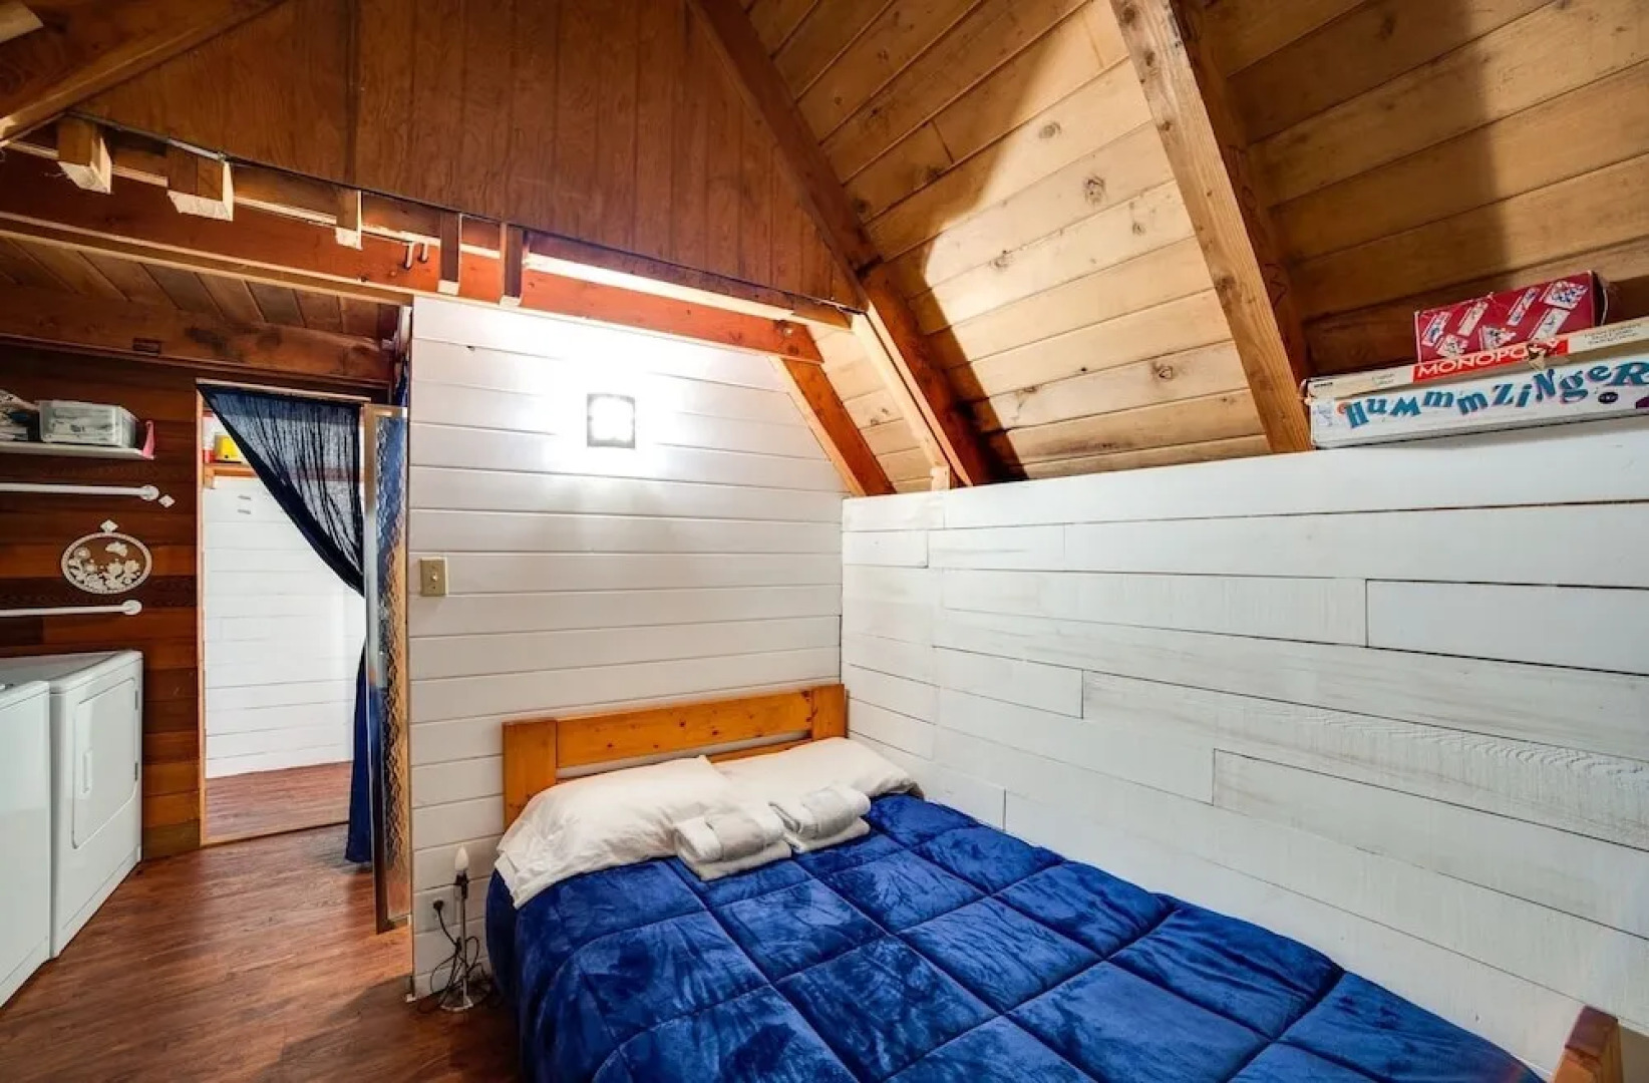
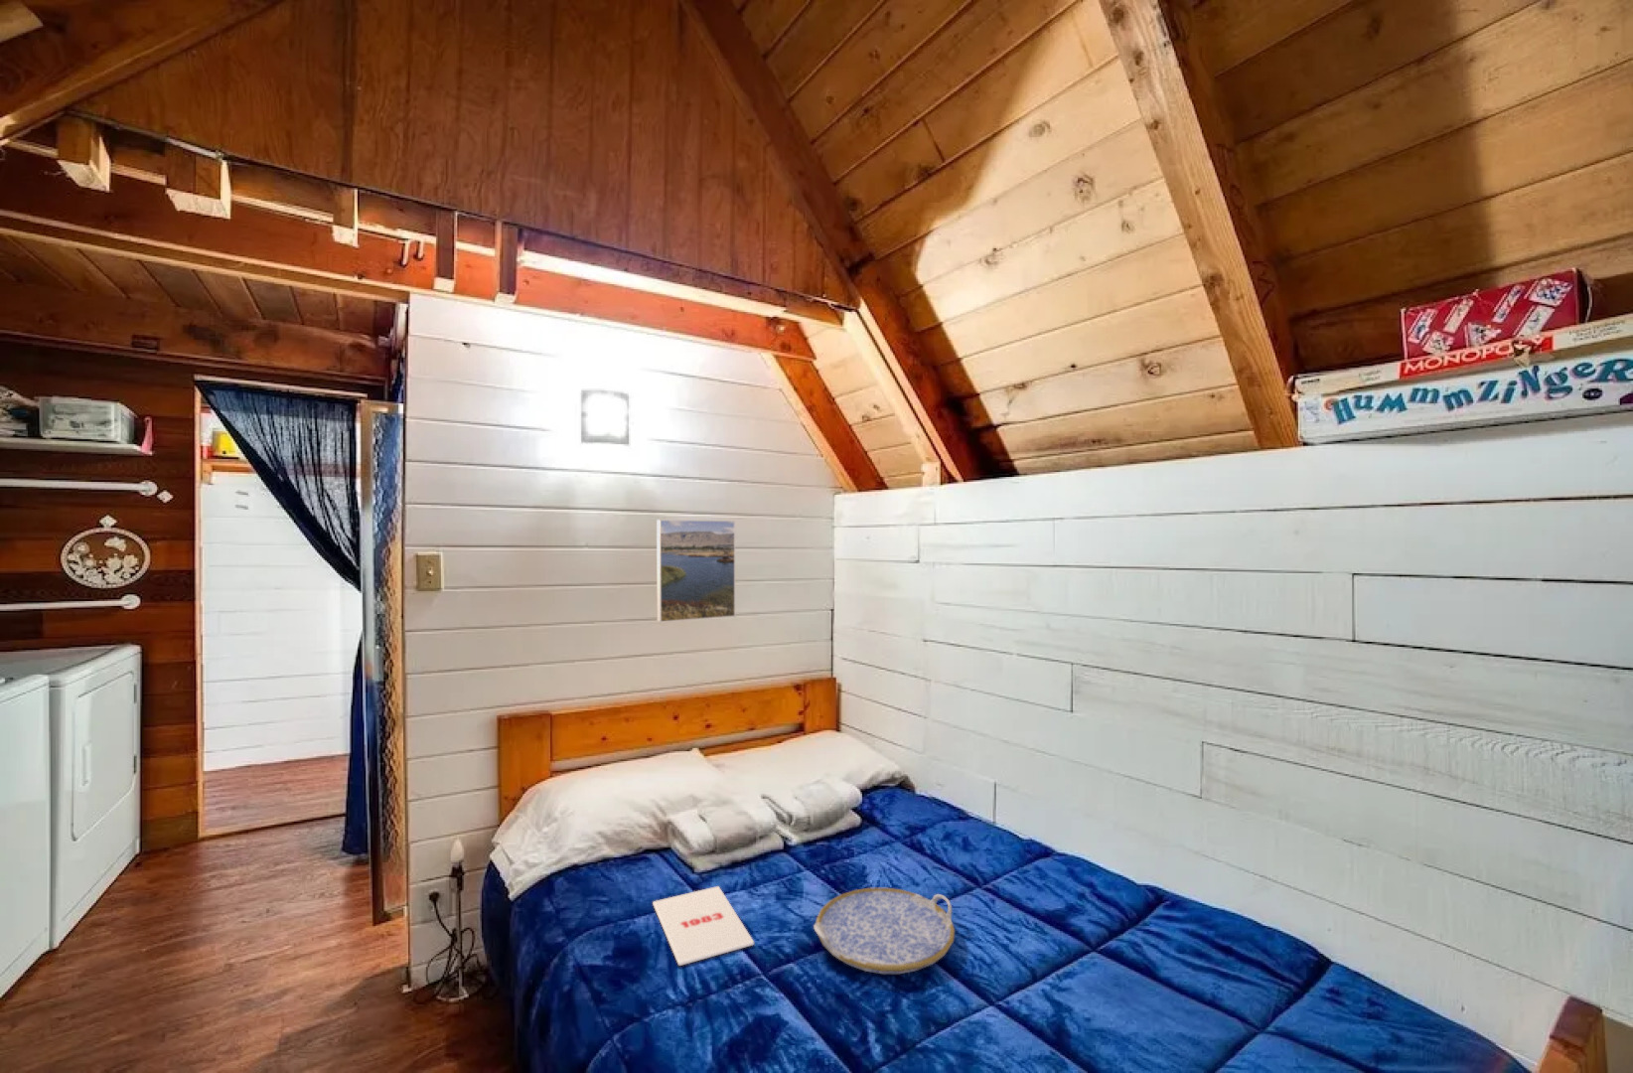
+ serving tray [813,887,955,975]
+ magazine [651,885,755,966]
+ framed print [656,519,736,624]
